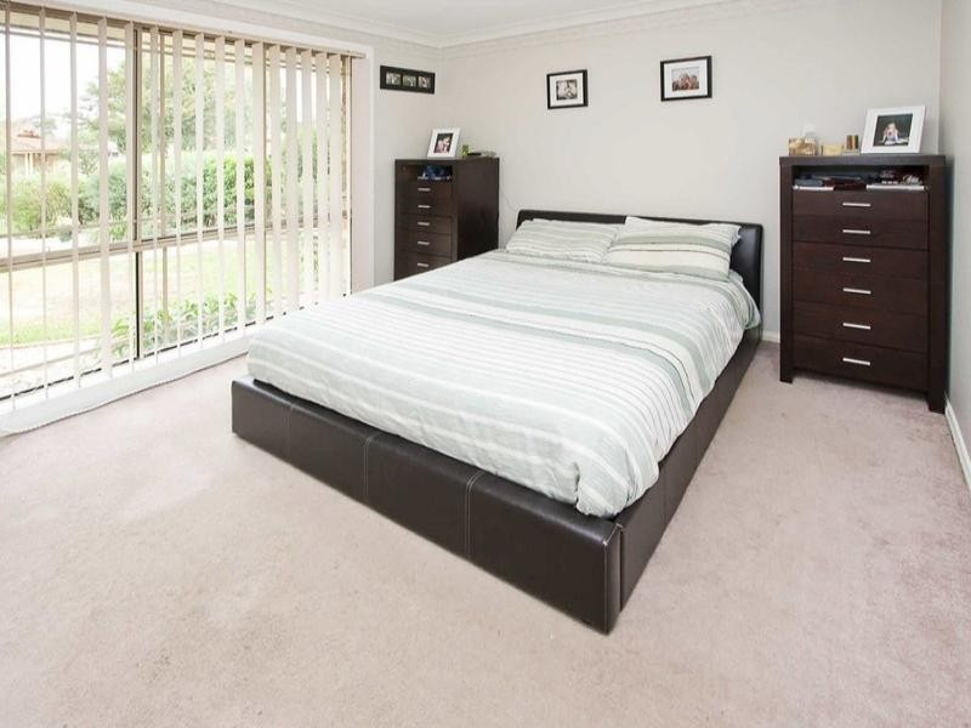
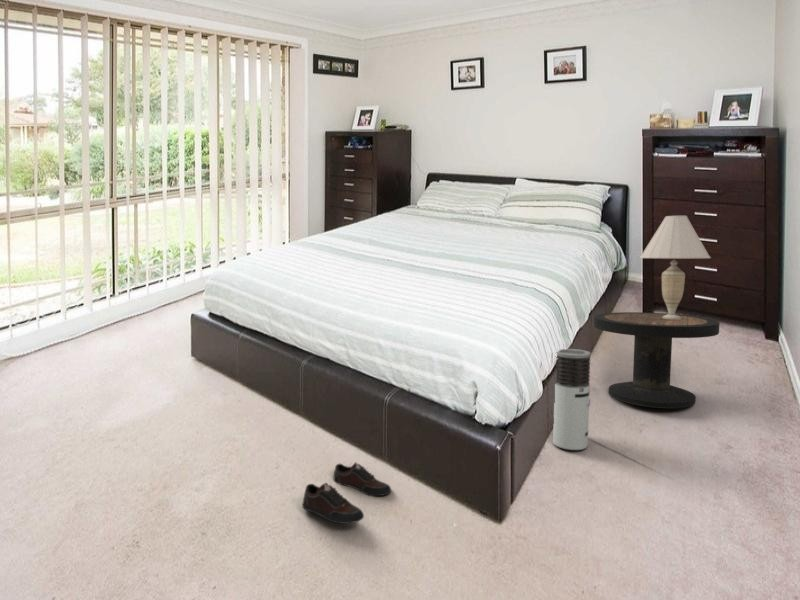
+ table lamp [639,215,712,319]
+ side table [593,311,721,409]
+ shoe [301,461,392,525]
+ air purifier [552,348,592,451]
